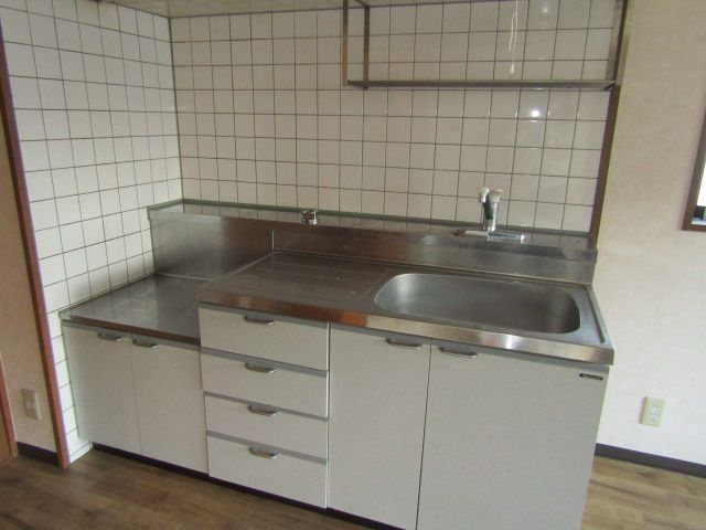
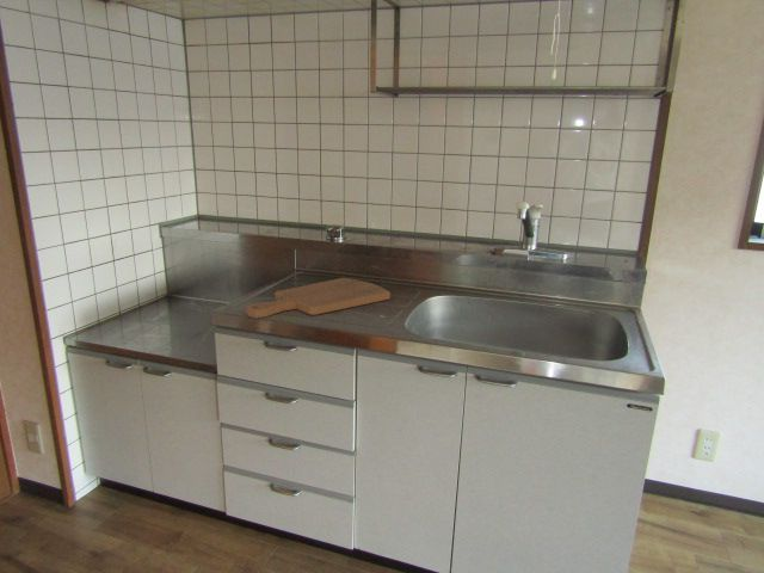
+ cutting board [245,277,392,319]
